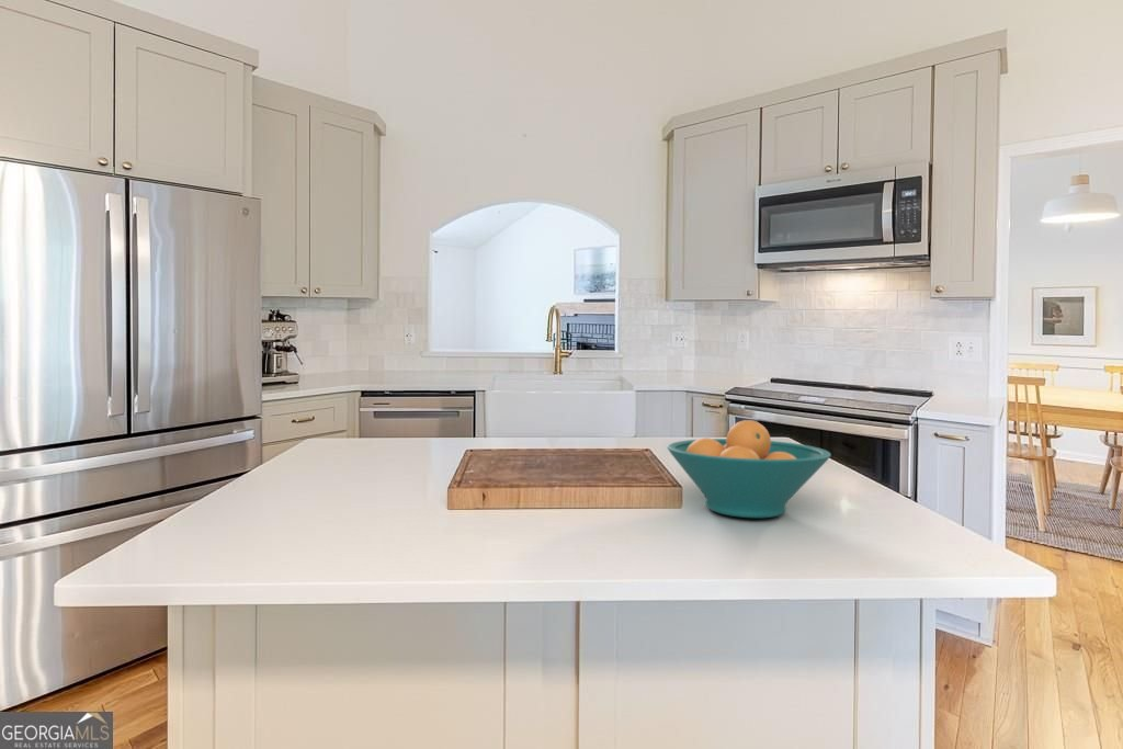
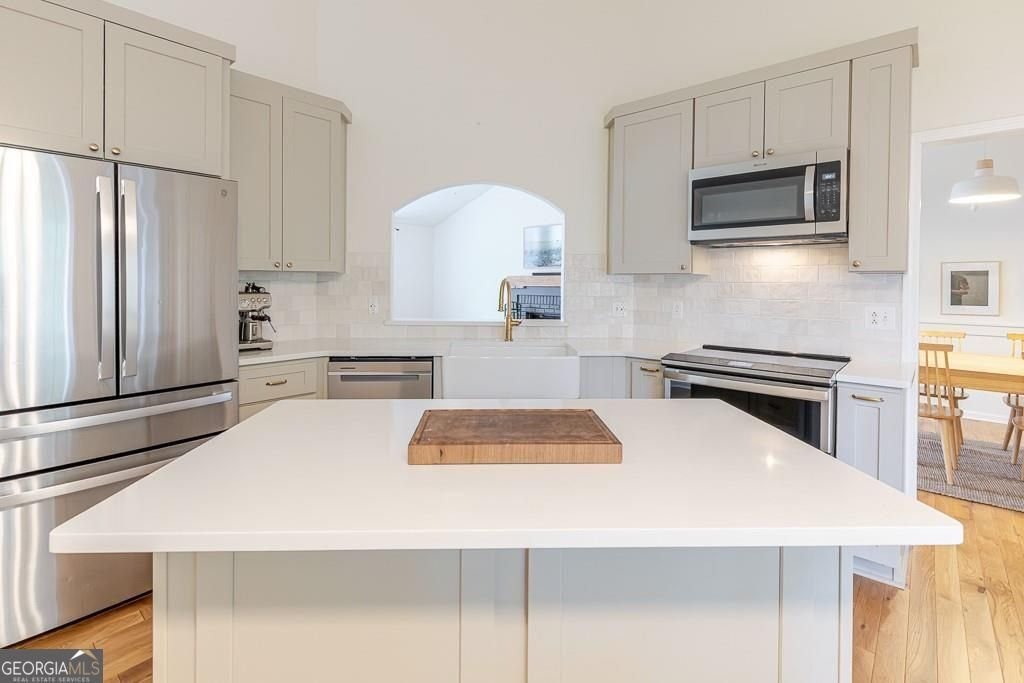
- fruit bowl [666,419,832,519]
